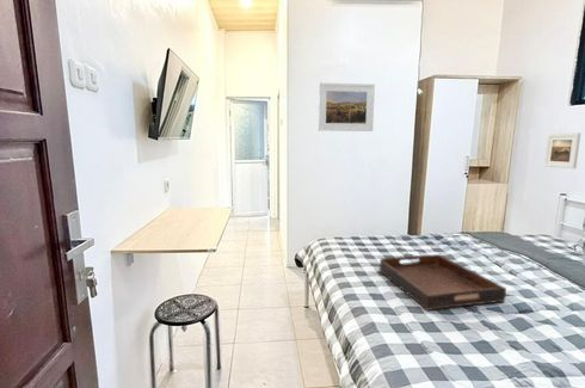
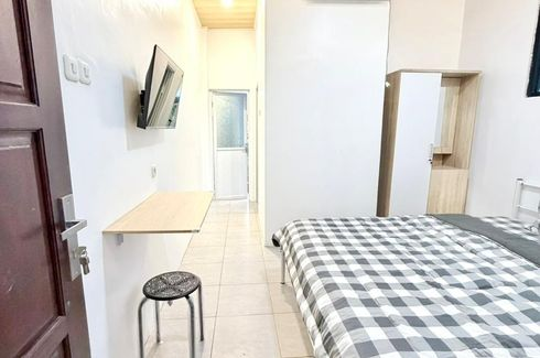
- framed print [543,133,581,170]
- serving tray [378,253,507,312]
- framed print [318,82,376,133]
